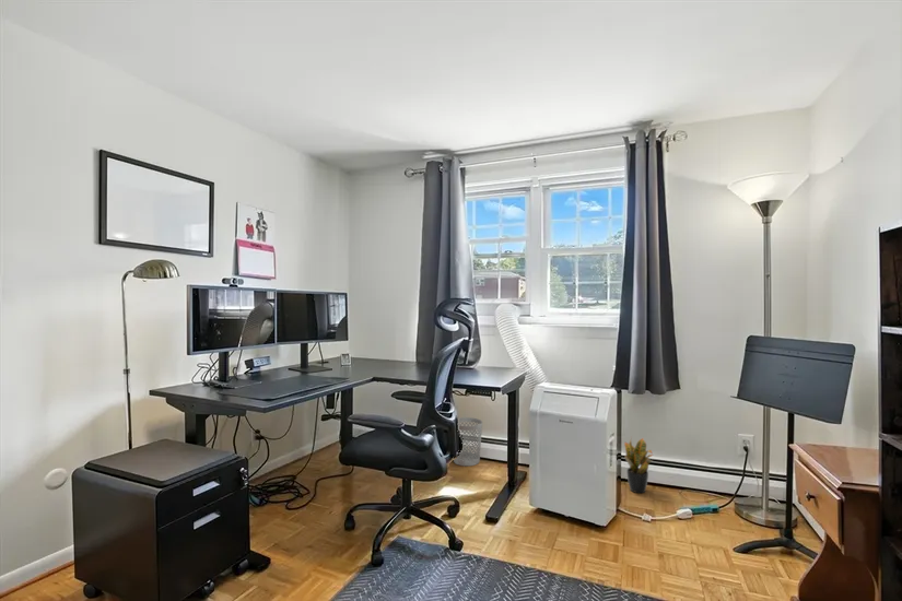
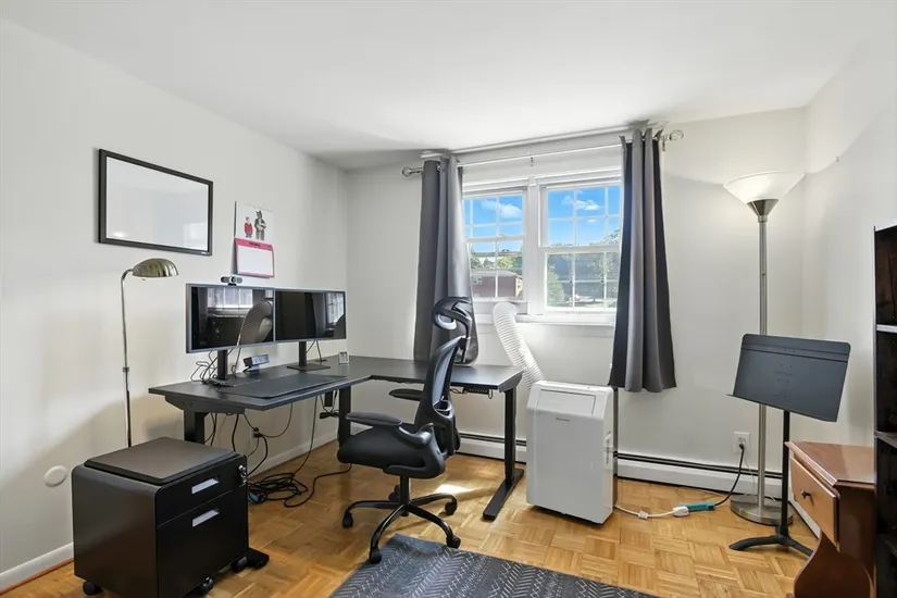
- potted plant [623,435,654,494]
- wastebasket [453,416,483,467]
